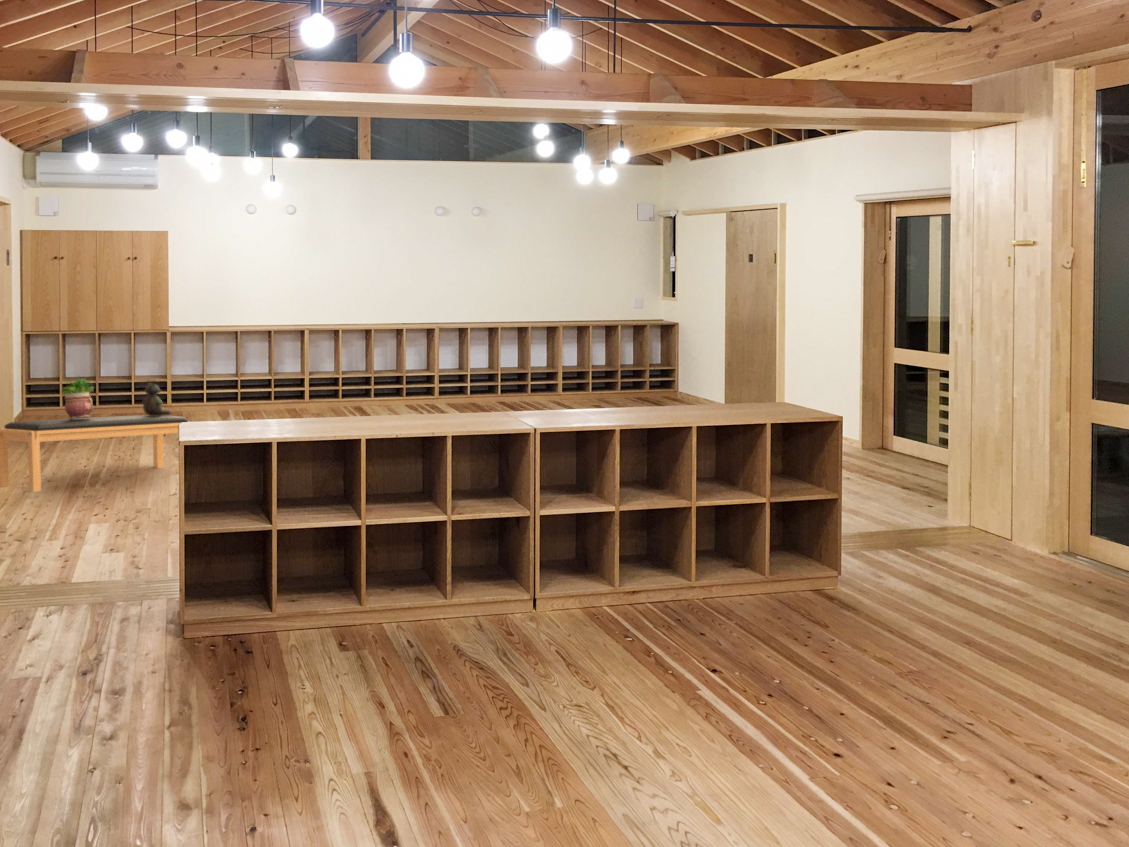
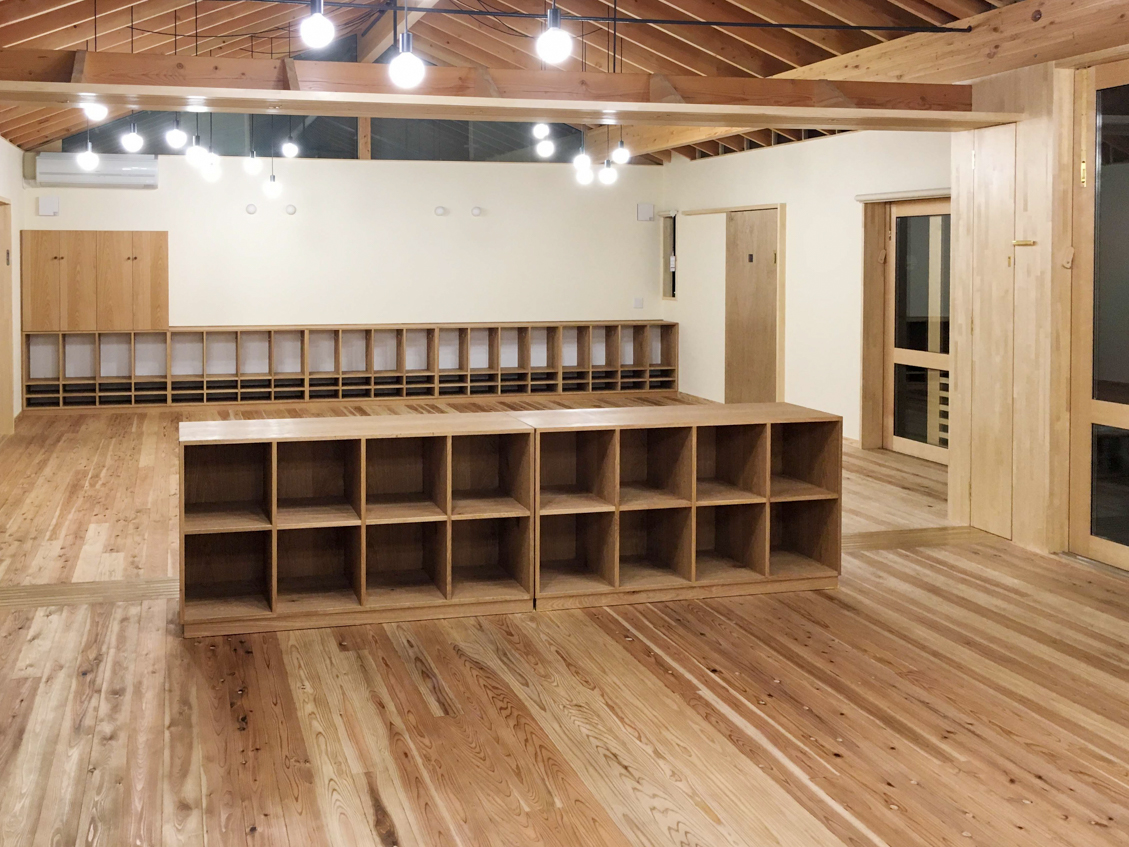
- bench [0,414,189,493]
- stuffed bear [141,379,172,416]
- potted plant [58,374,95,420]
